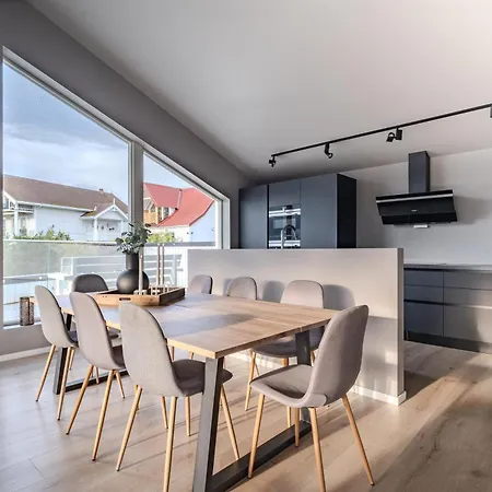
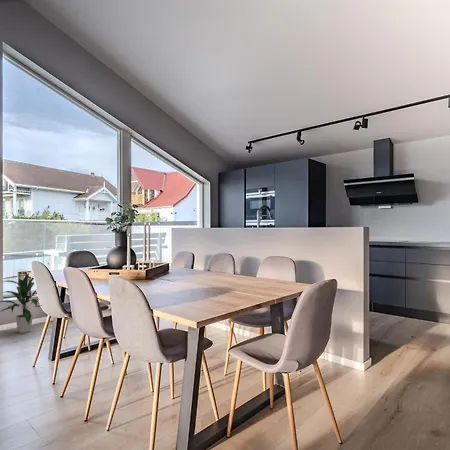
+ indoor plant [0,271,41,334]
